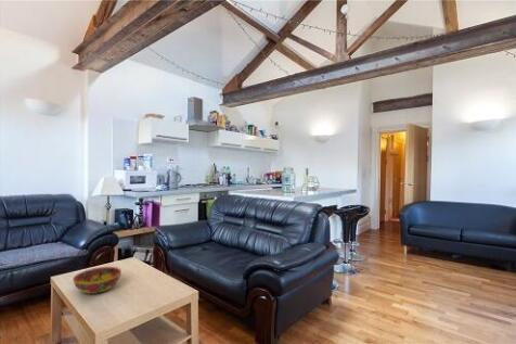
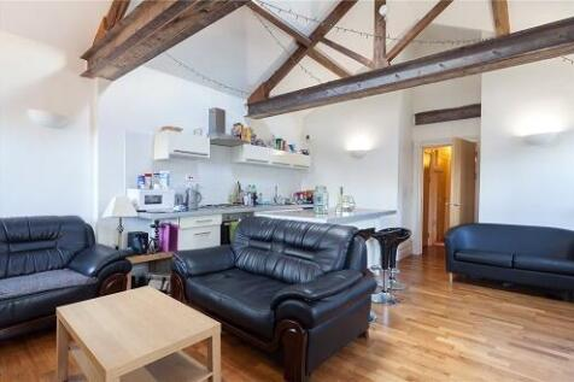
- bowl [72,266,122,295]
